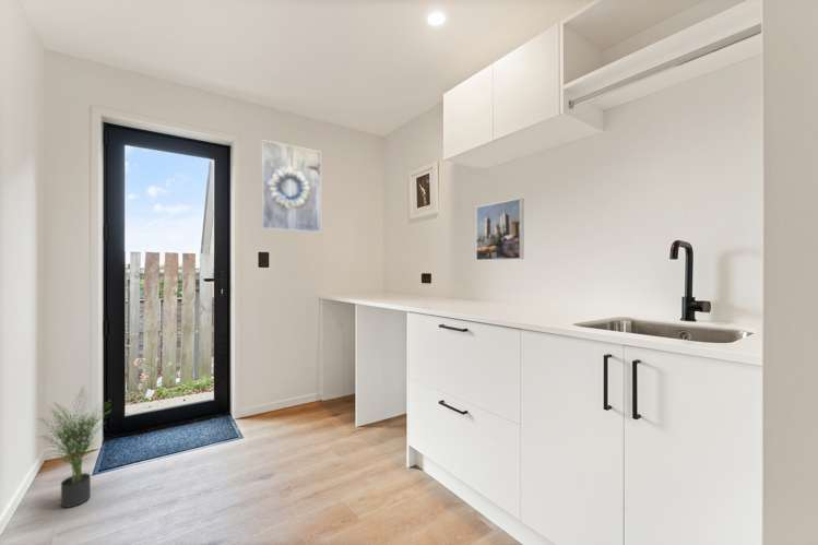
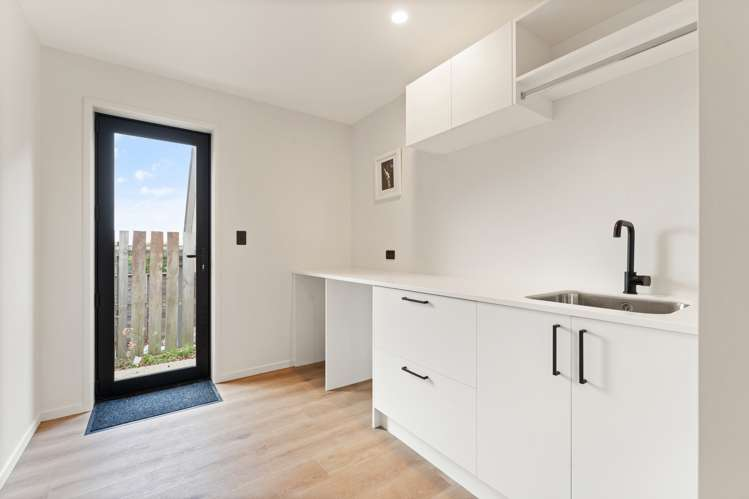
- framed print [475,198,525,261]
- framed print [260,139,322,234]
- potted plant [33,386,110,509]
